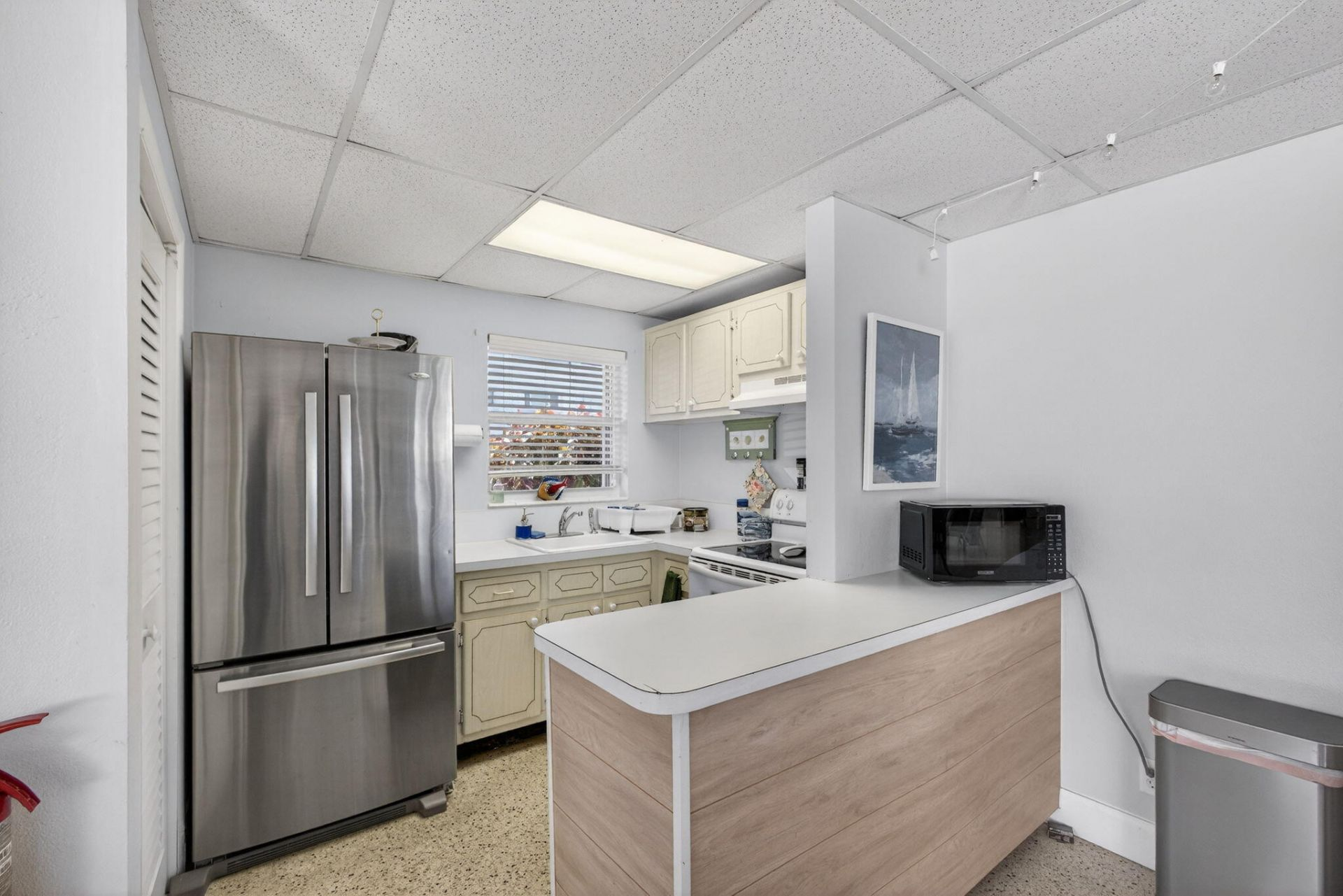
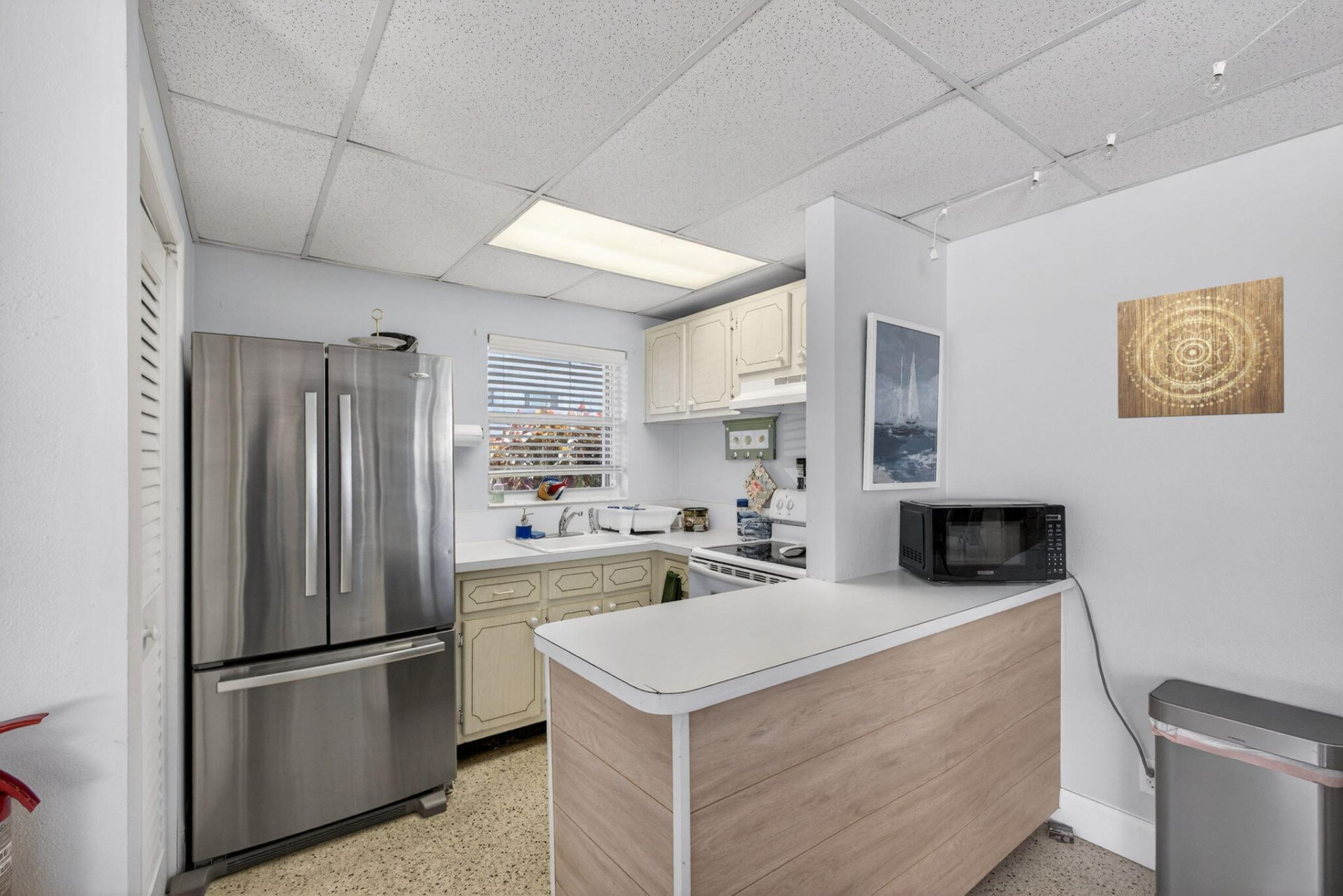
+ wall art [1116,276,1285,419]
